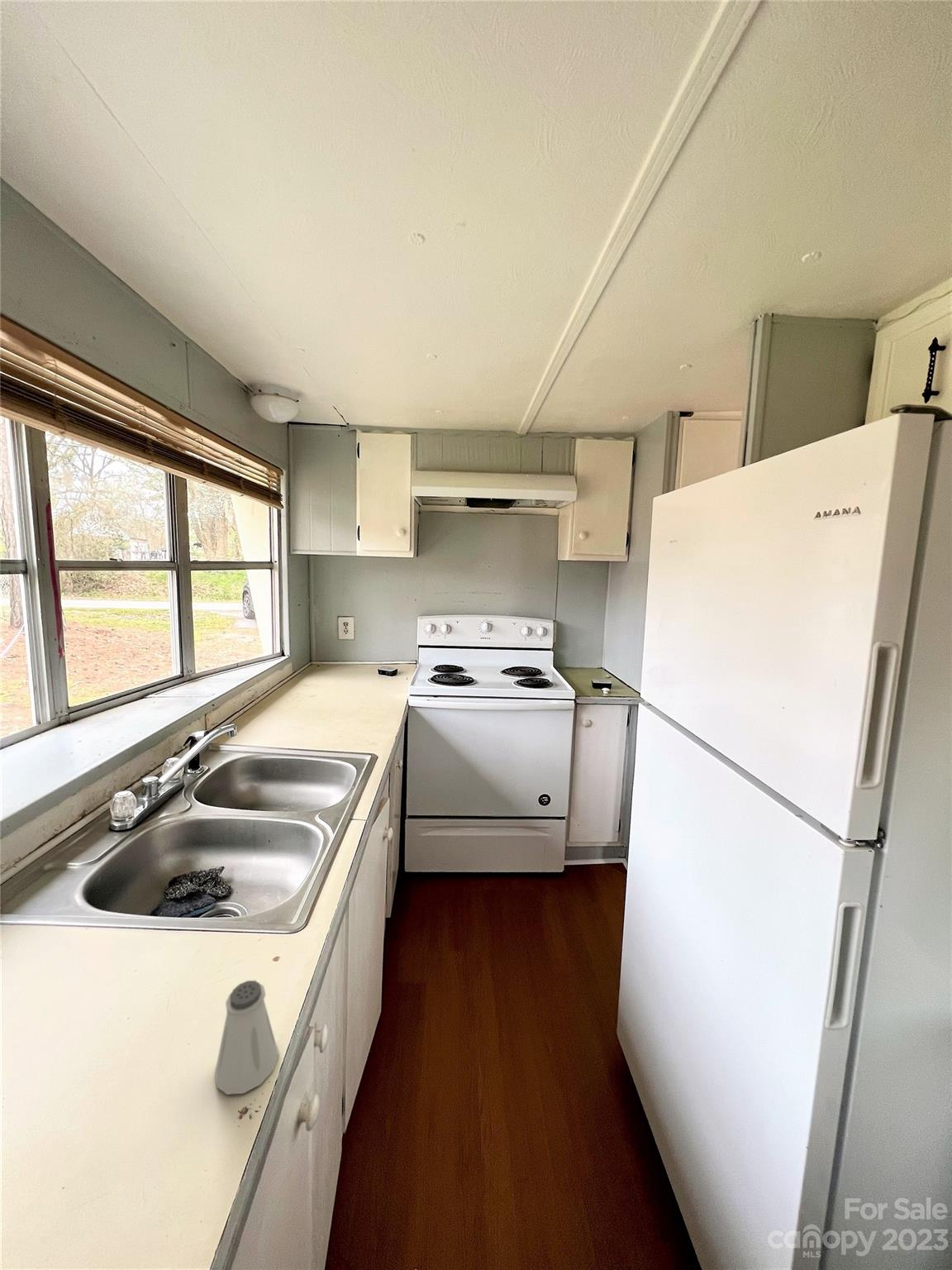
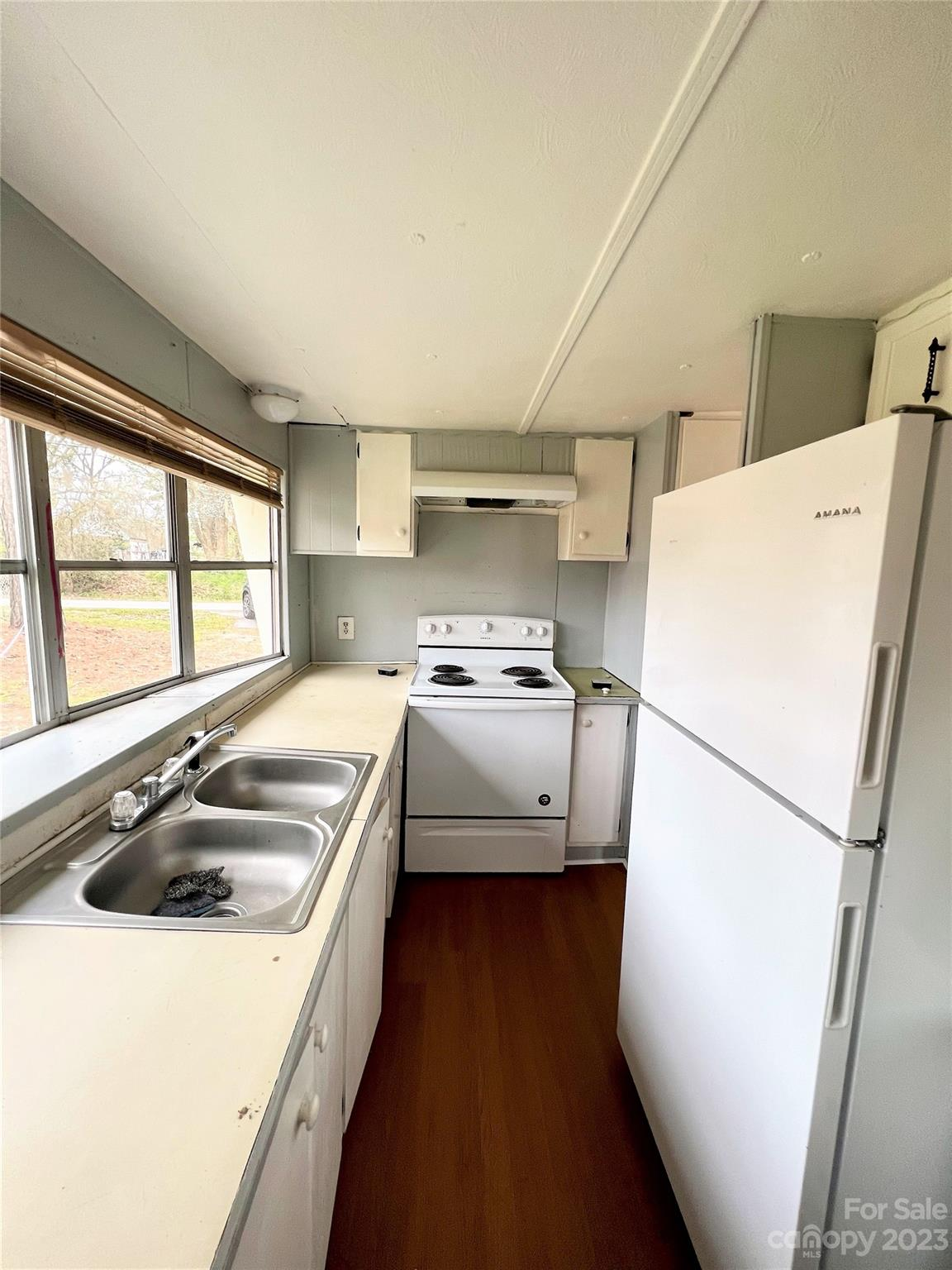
- saltshaker [214,980,279,1096]
